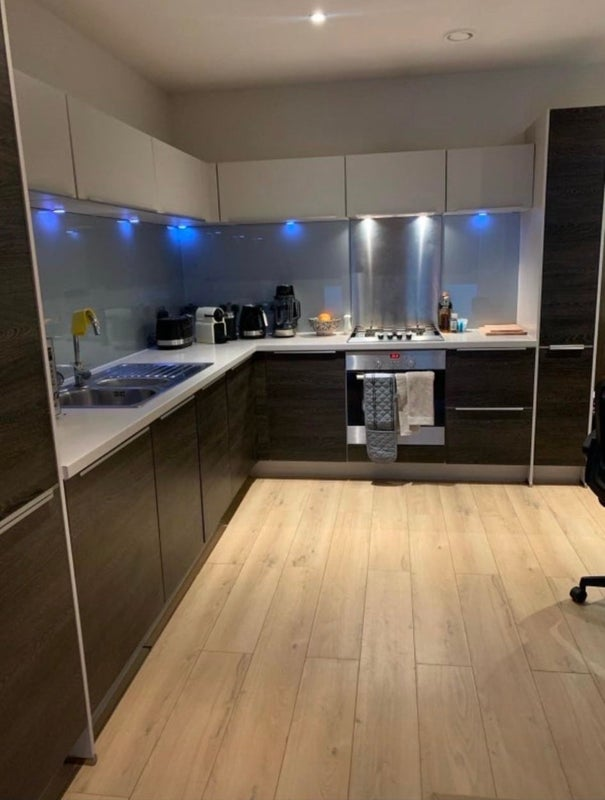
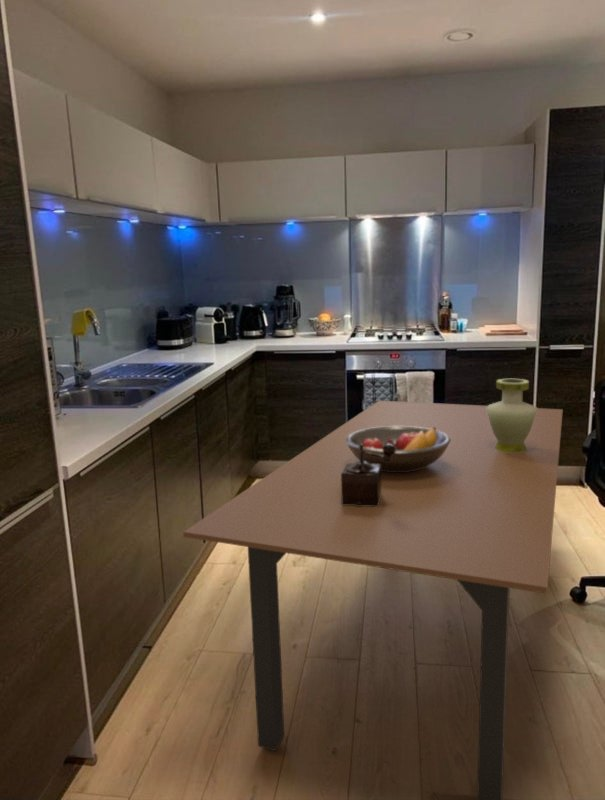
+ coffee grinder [341,444,396,507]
+ vase [486,378,538,453]
+ fruit bowl [346,426,451,472]
+ dining table [182,400,564,800]
